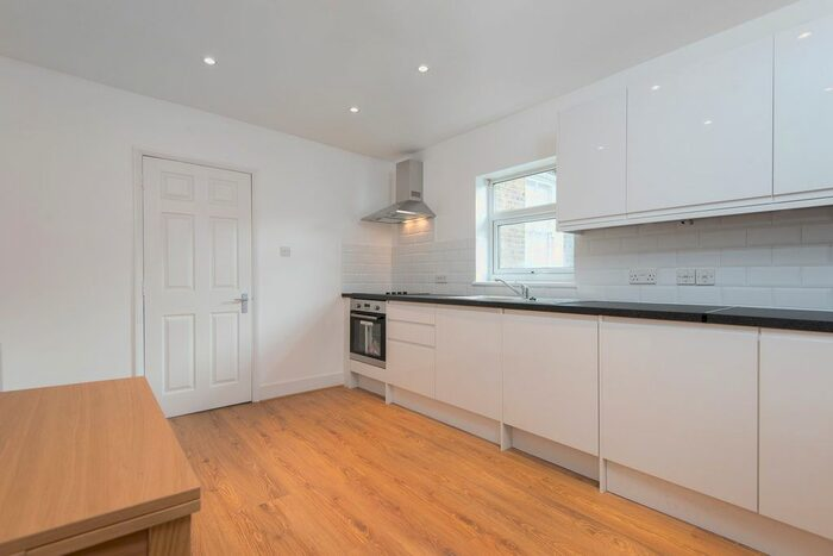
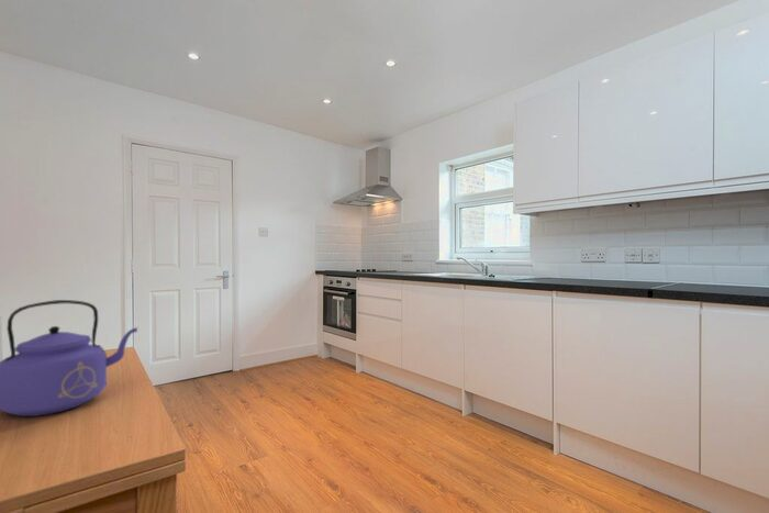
+ kettle [0,299,140,417]
